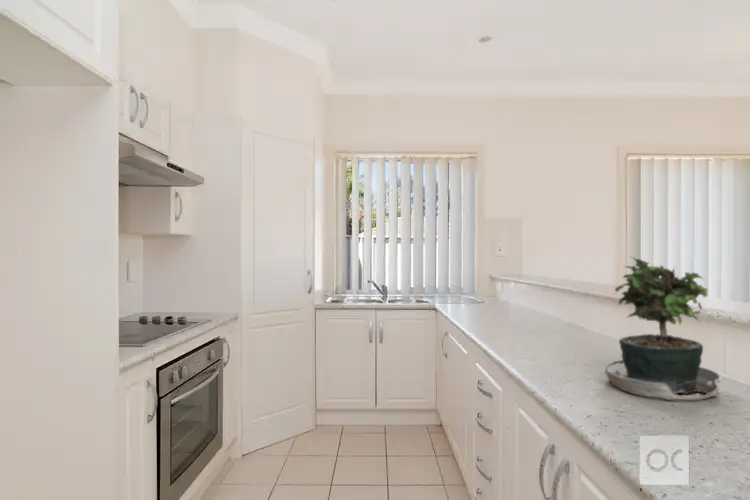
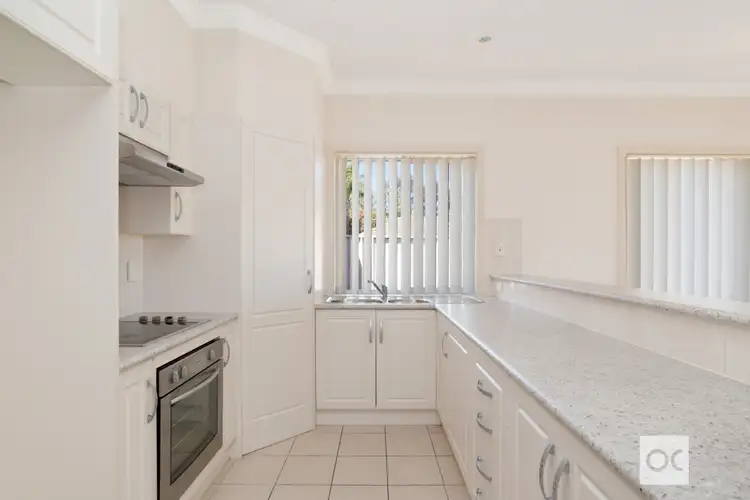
- potted plant [604,255,723,401]
